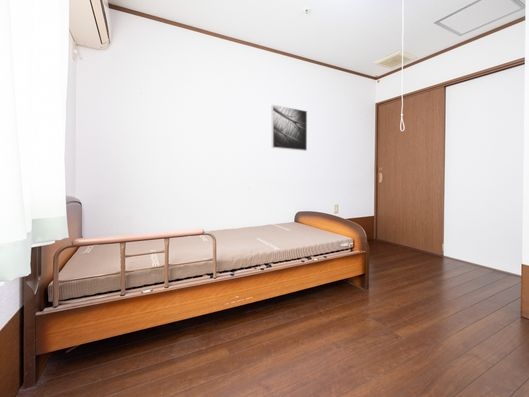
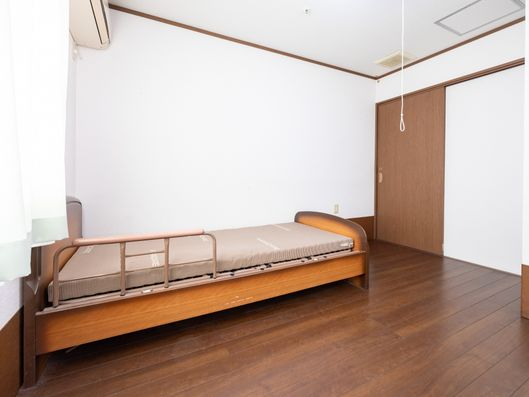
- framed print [271,104,308,152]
